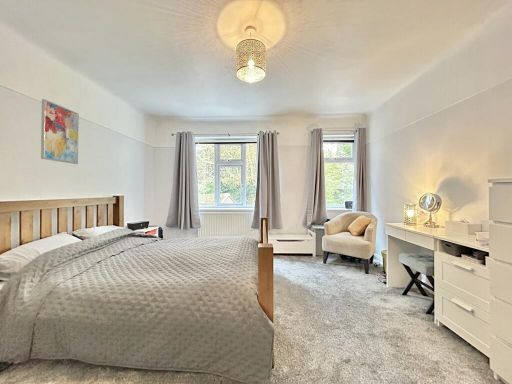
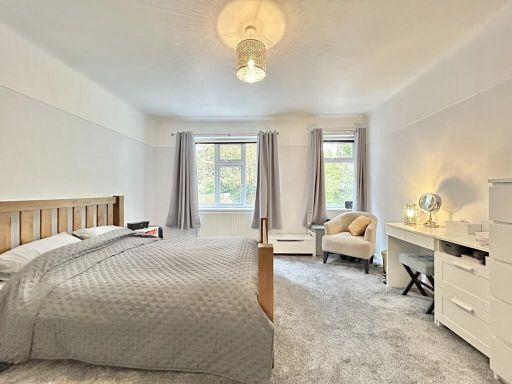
- wall art [40,98,80,165]
